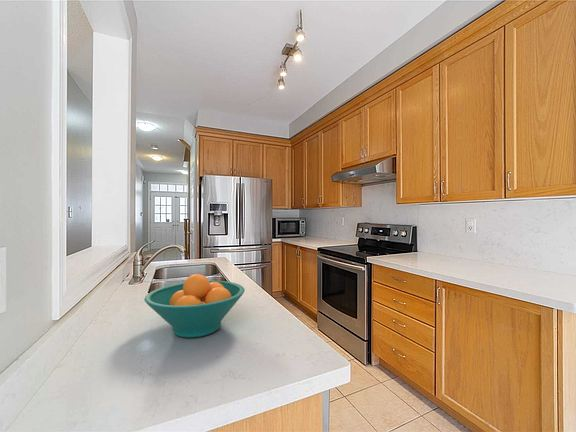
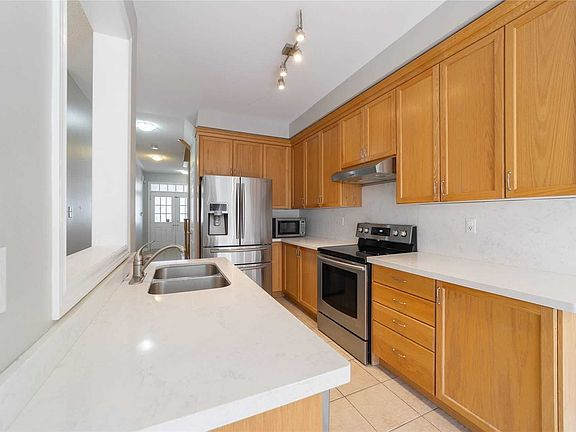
- fruit bowl [144,273,246,339]
